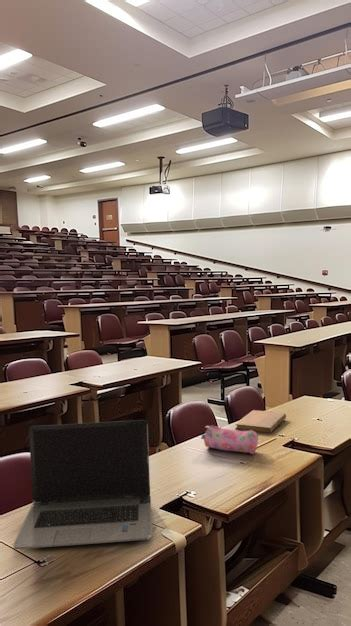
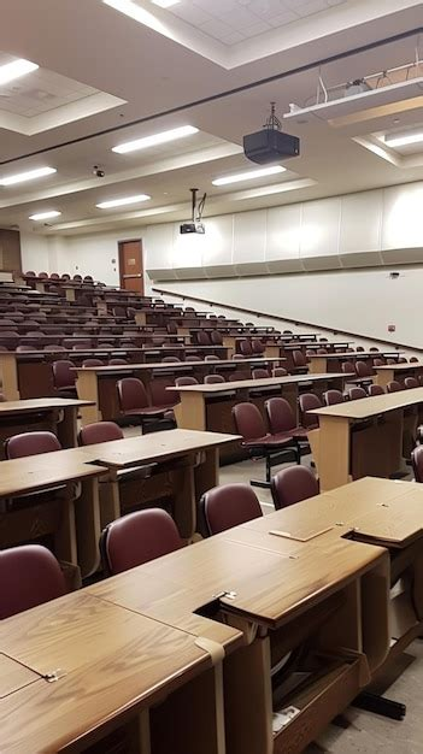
- pencil case [200,425,259,455]
- notebook [234,409,287,435]
- laptop computer [12,419,154,550]
